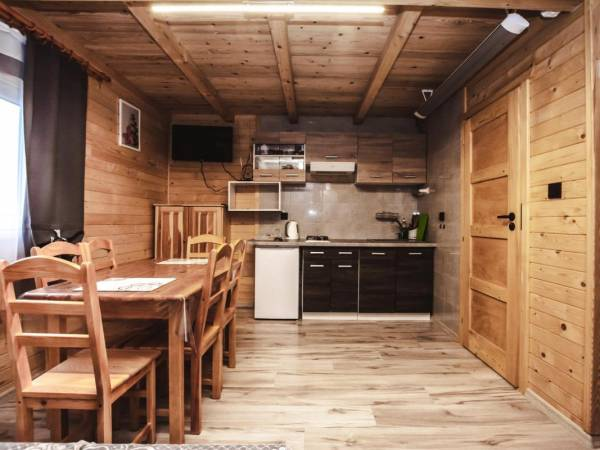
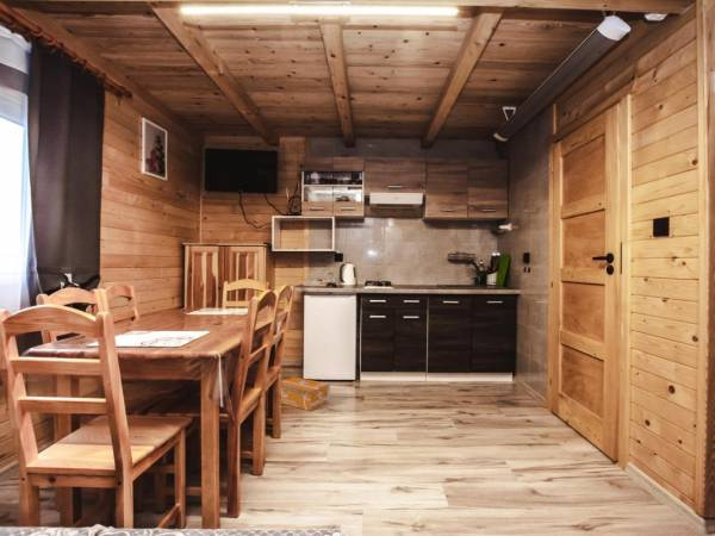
+ shoe box [280,376,331,412]
